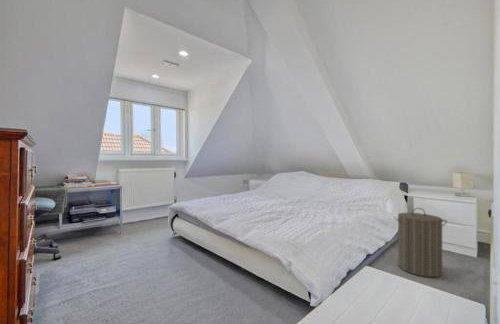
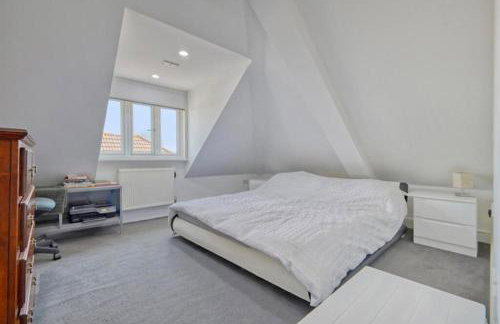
- laundry hamper [393,207,448,278]
